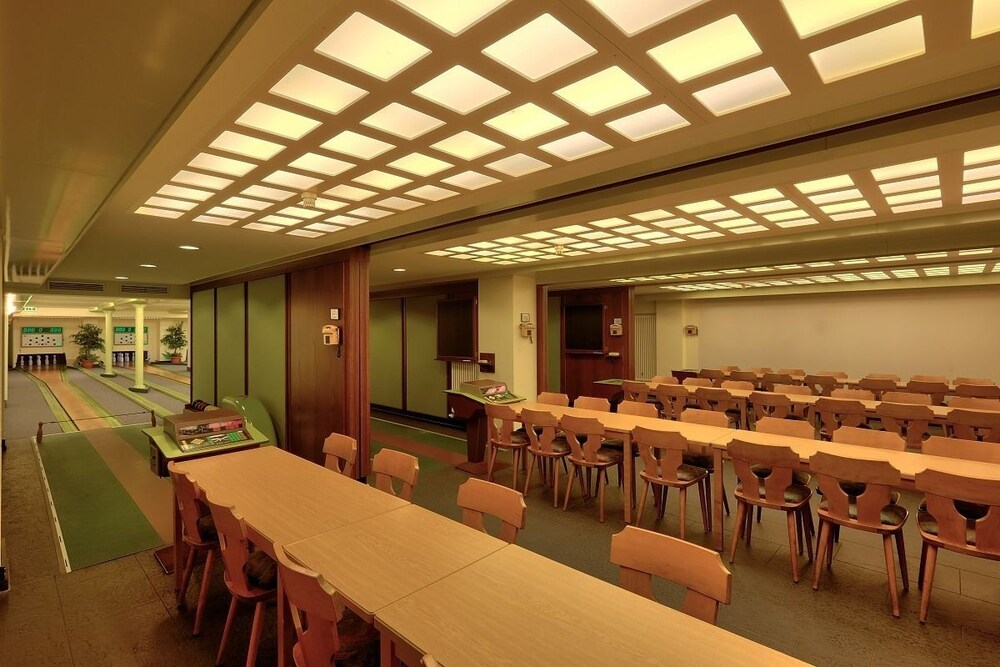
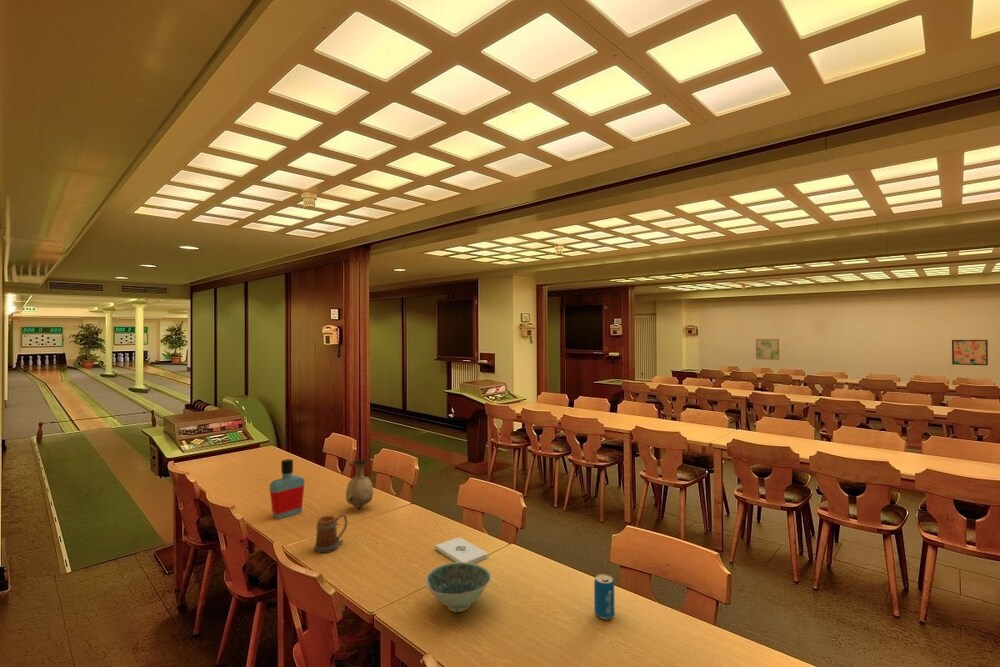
+ bowl [424,561,492,613]
+ vase [345,459,374,510]
+ bottle [268,458,306,520]
+ notepad [434,537,488,564]
+ beverage can [593,573,616,620]
+ wall art [755,338,780,361]
+ wall art [951,339,989,366]
+ beer mug [314,514,348,554]
